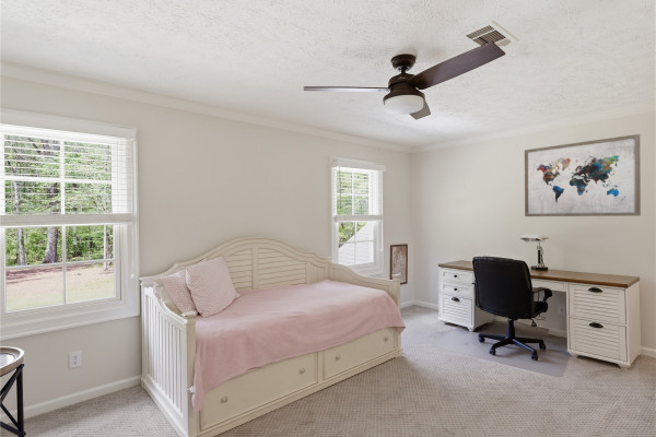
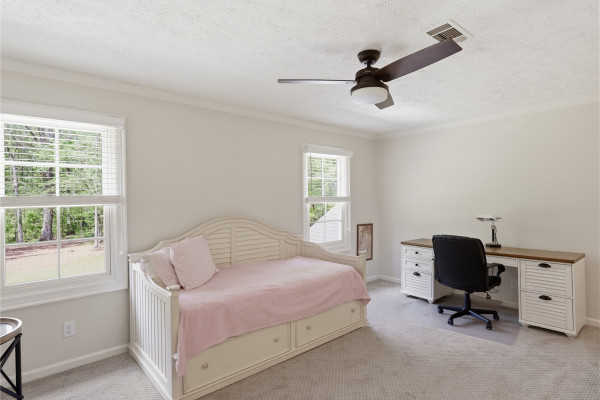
- wall art [524,133,642,217]
